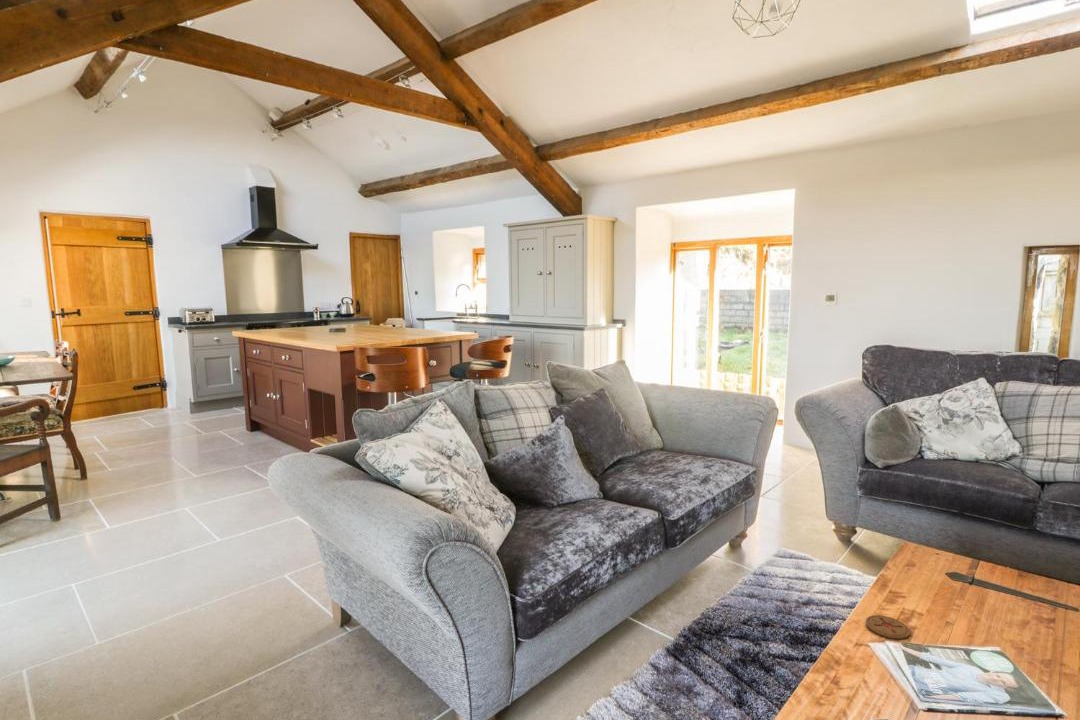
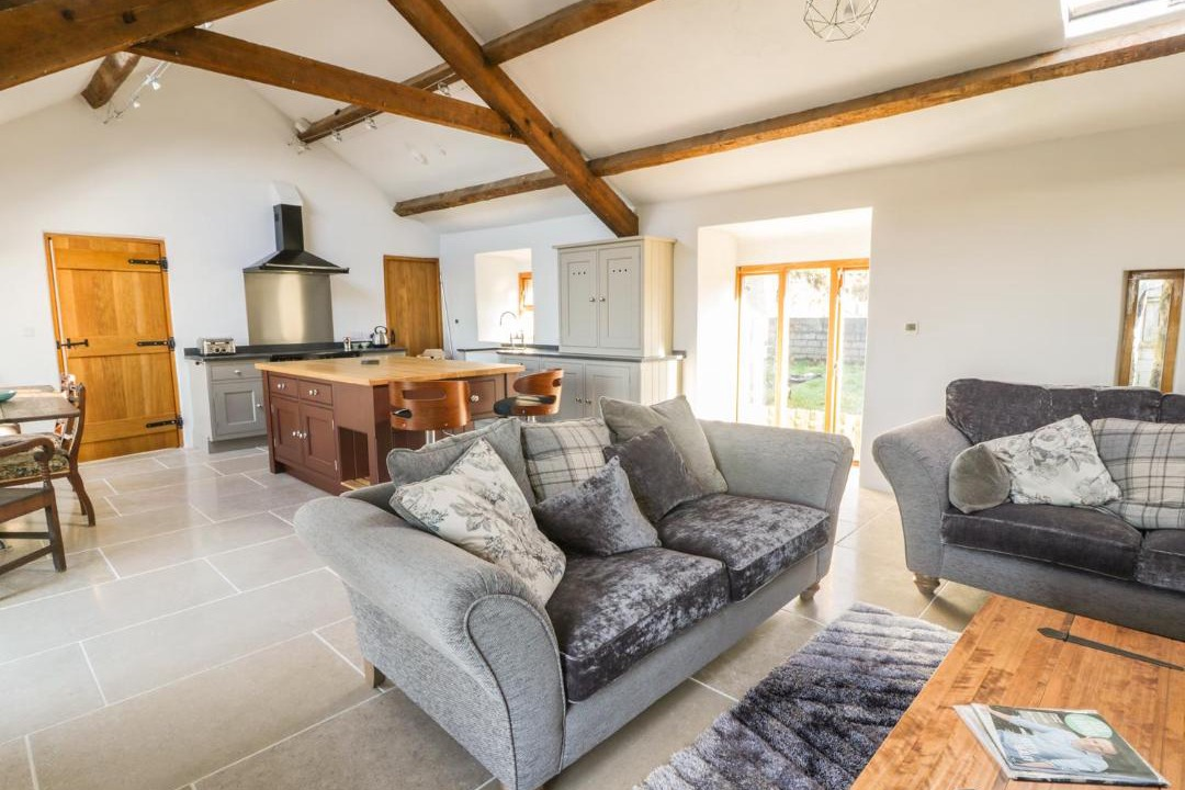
- coaster [865,614,911,640]
